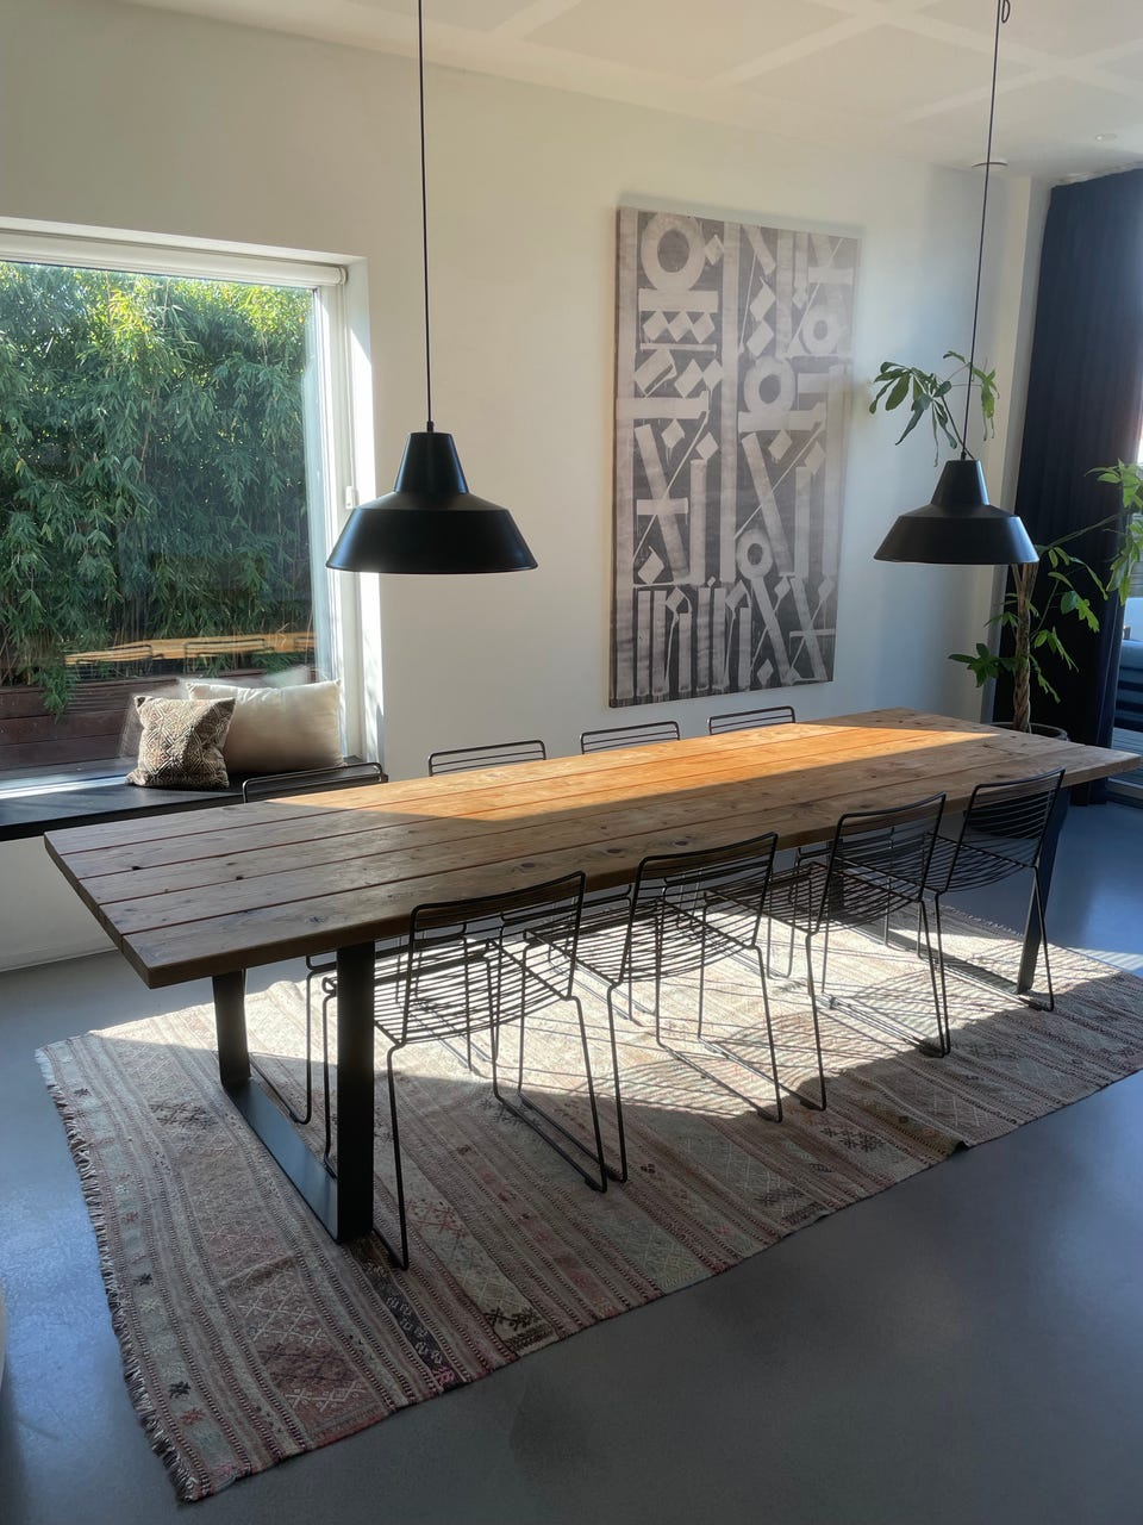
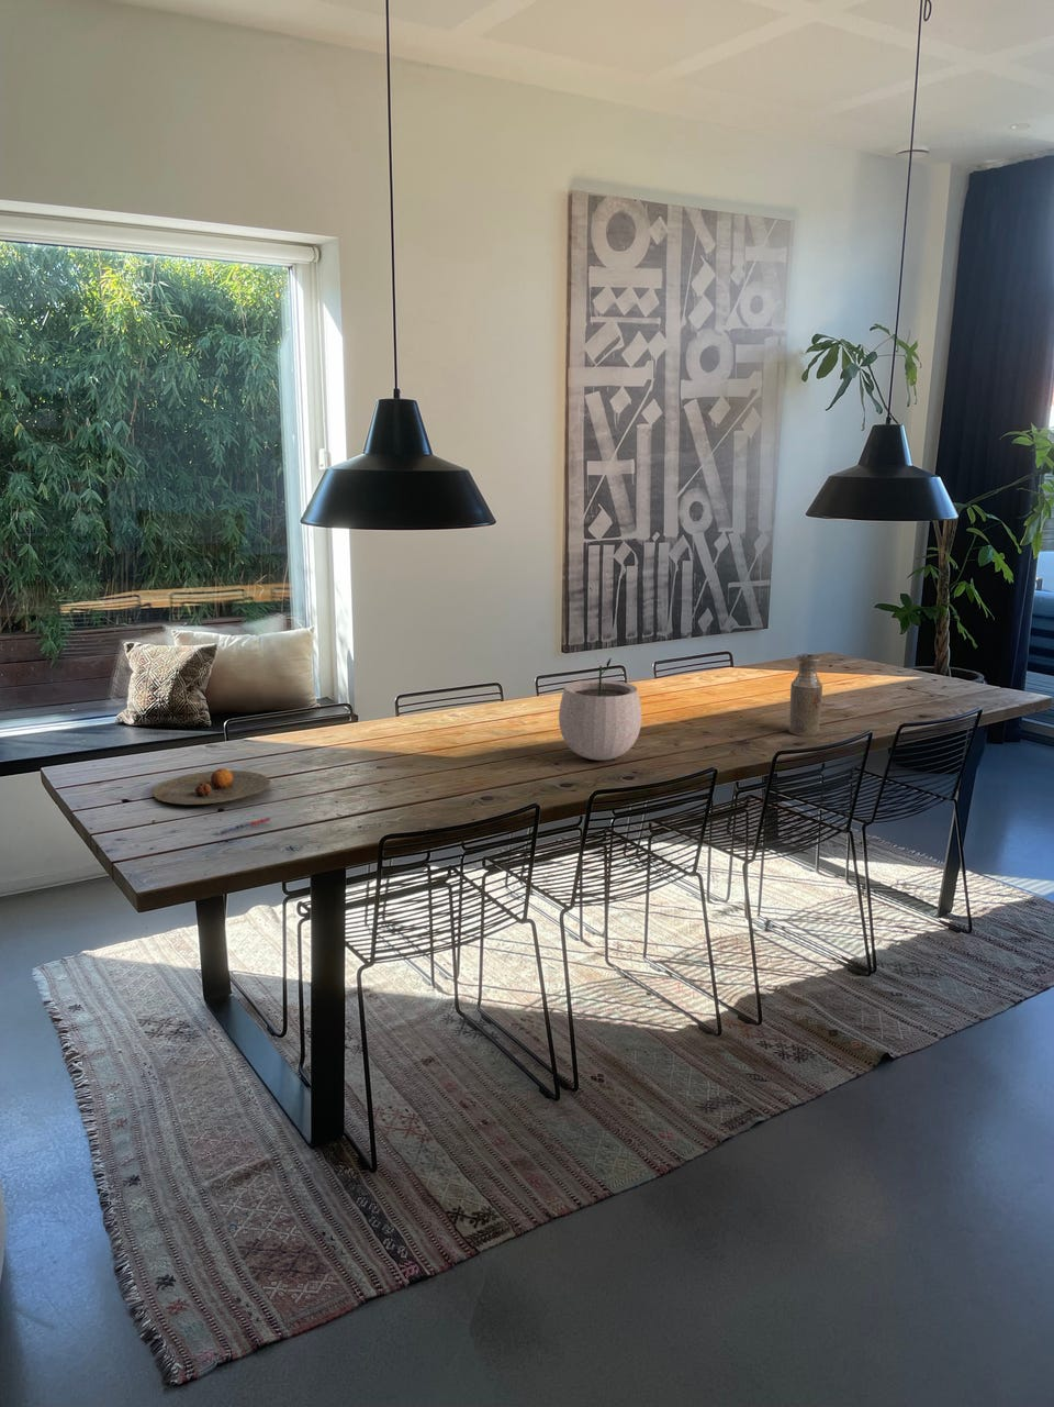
+ plant pot [558,656,642,762]
+ plate [152,768,271,805]
+ bottle [788,653,824,738]
+ pen [213,817,272,836]
